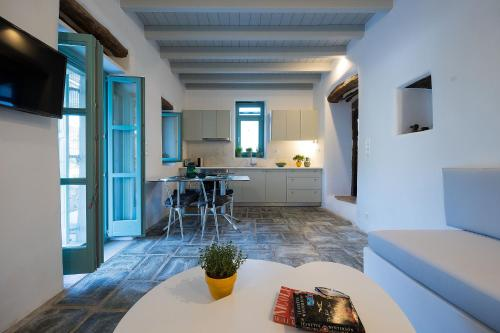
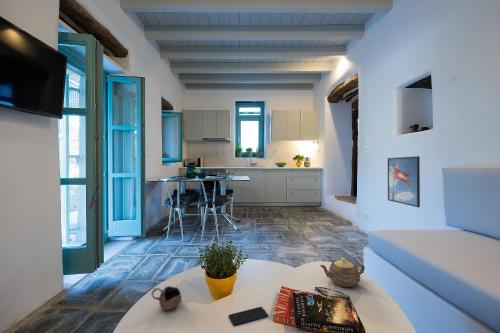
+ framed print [387,155,421,208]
+ teapot [319,257,366,288]
+ cup [151,285,183,311]
+ smartphone [228,306,269,327]
